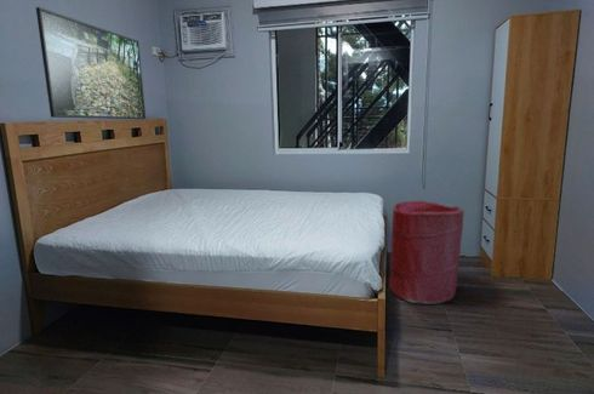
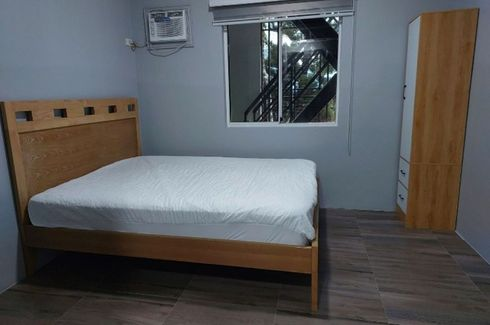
- laundry hamper [388,200,466,304]
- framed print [35,6,147,120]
